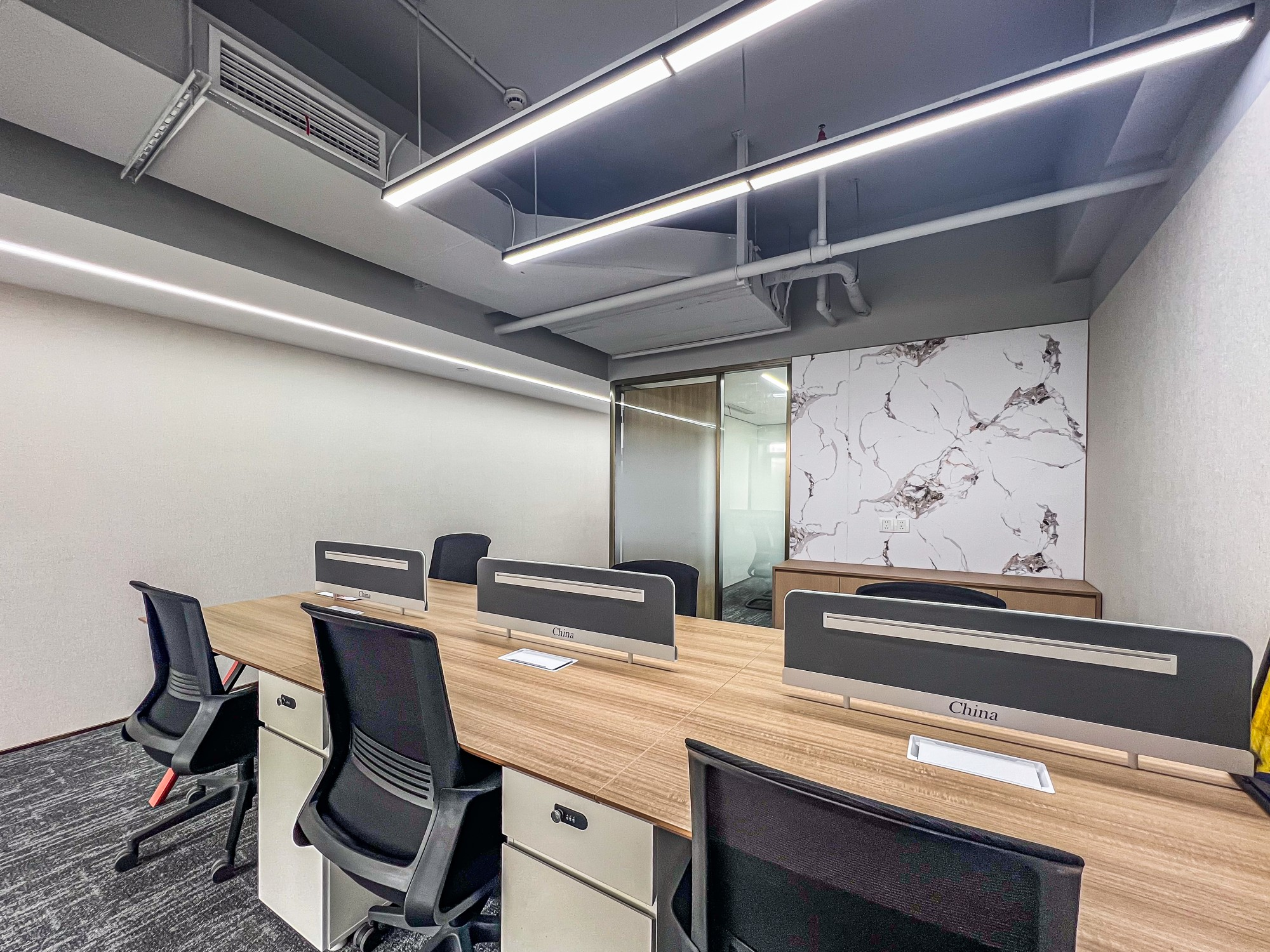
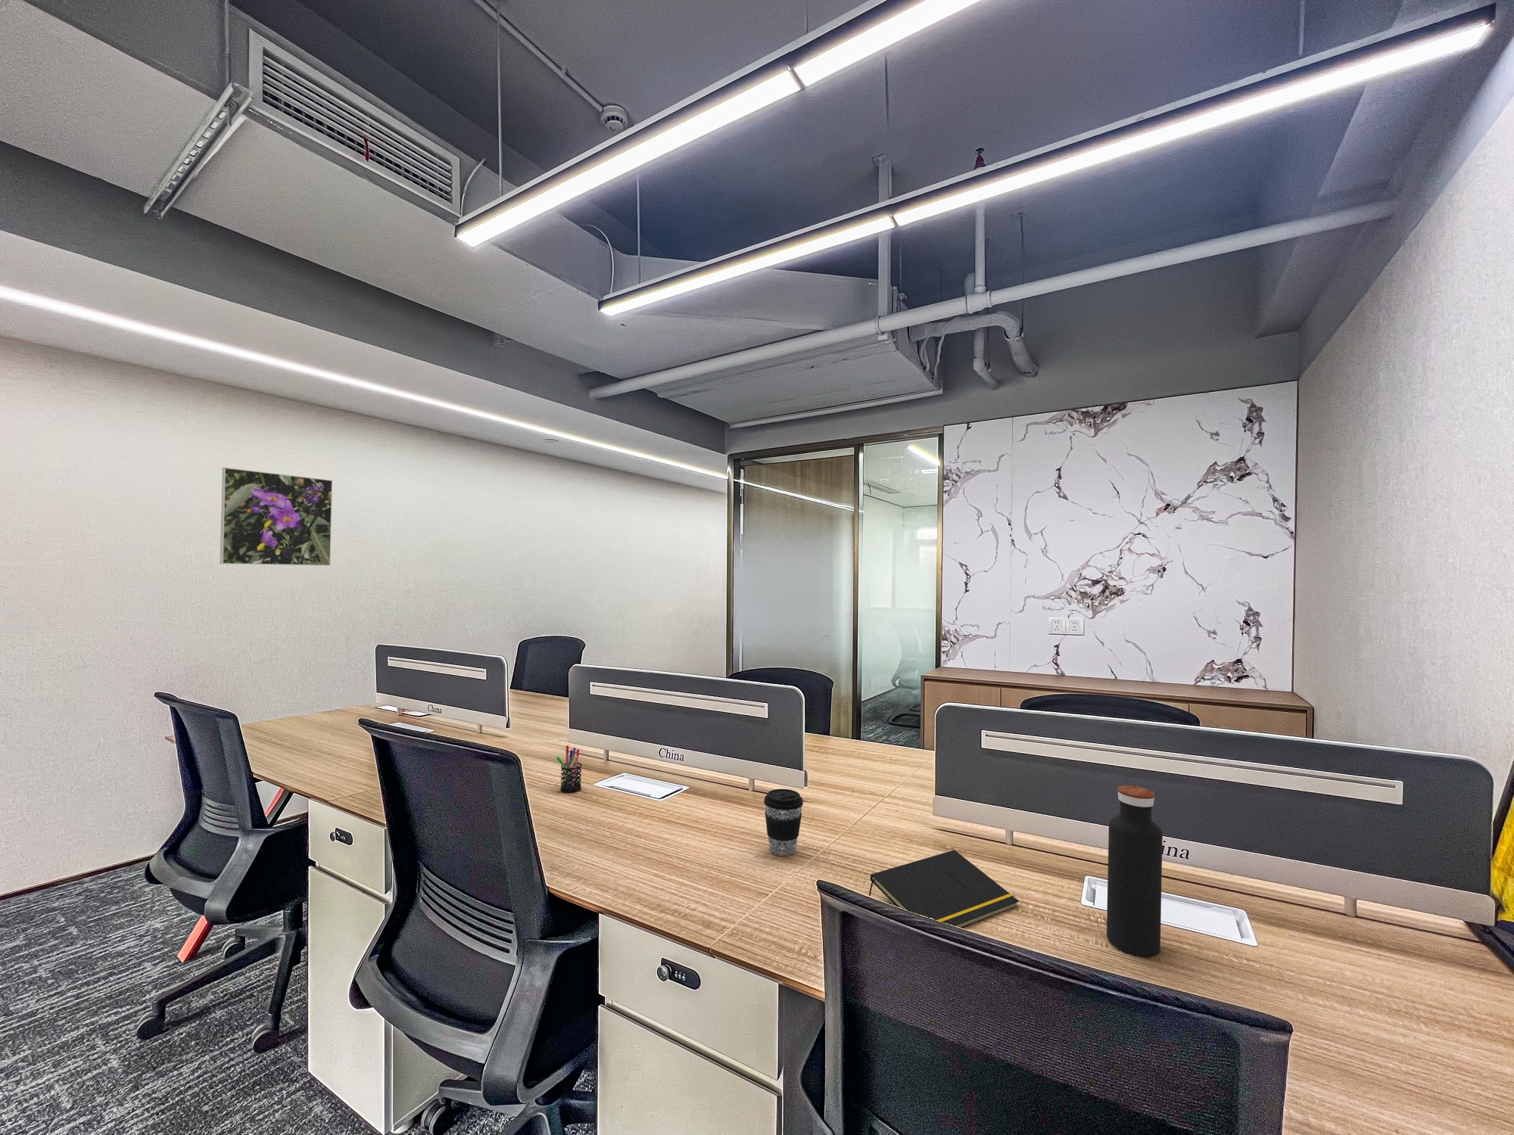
+ coffee cup [763,788,803,856]
+ water bottle [1106,784,1164,957]
+ pen holder [556,745,582,793]
+ notepad [868,849,1019,929]
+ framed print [219,467,333,566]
